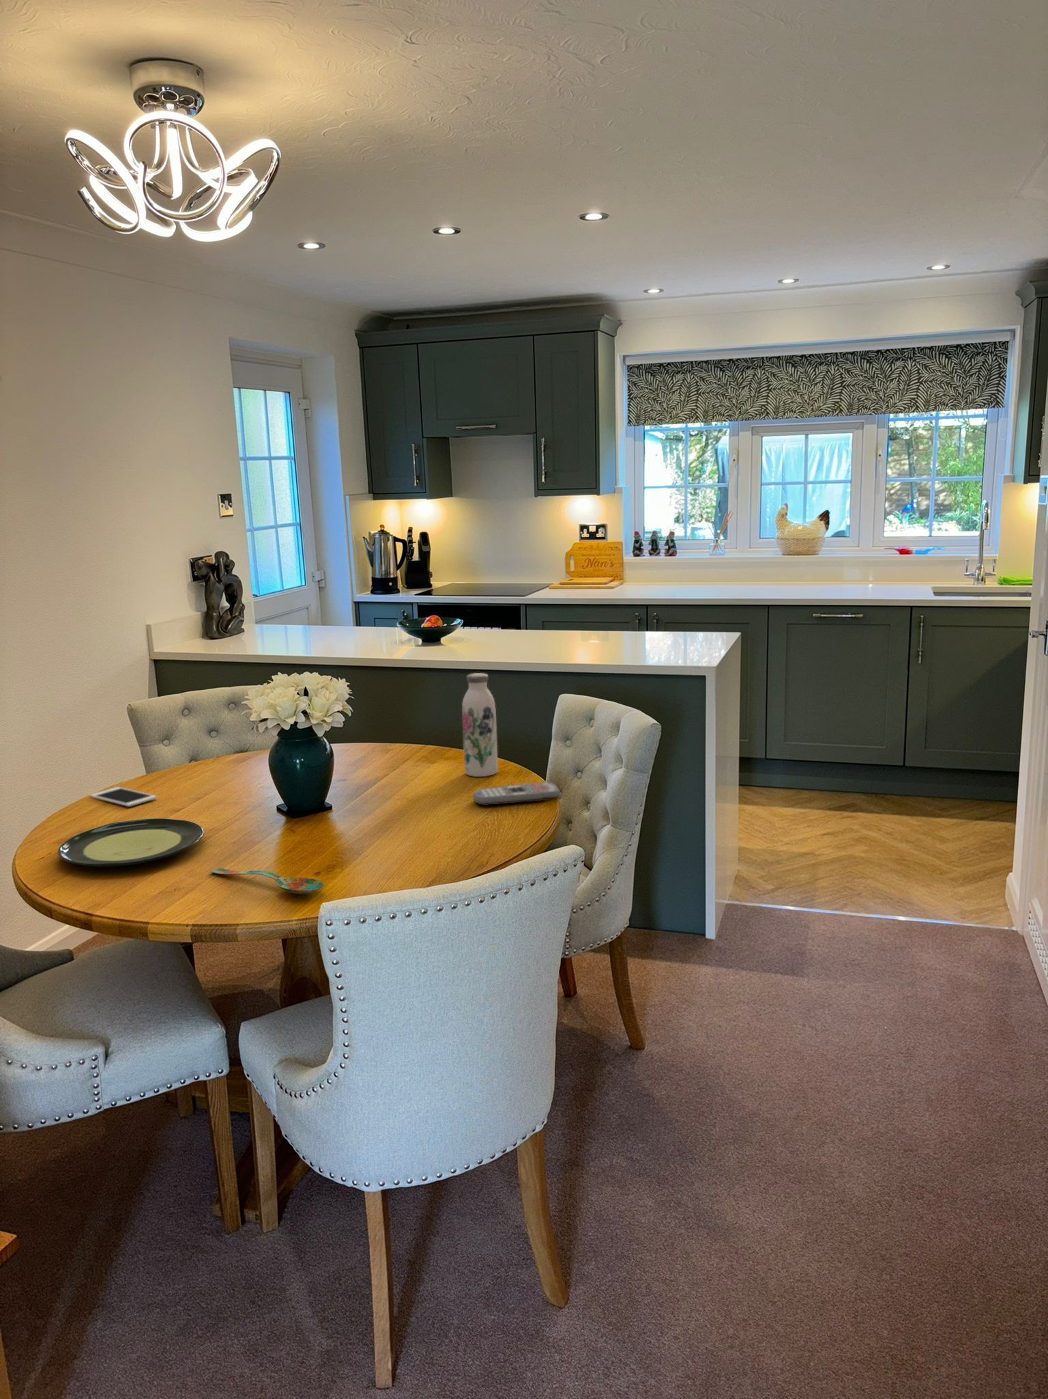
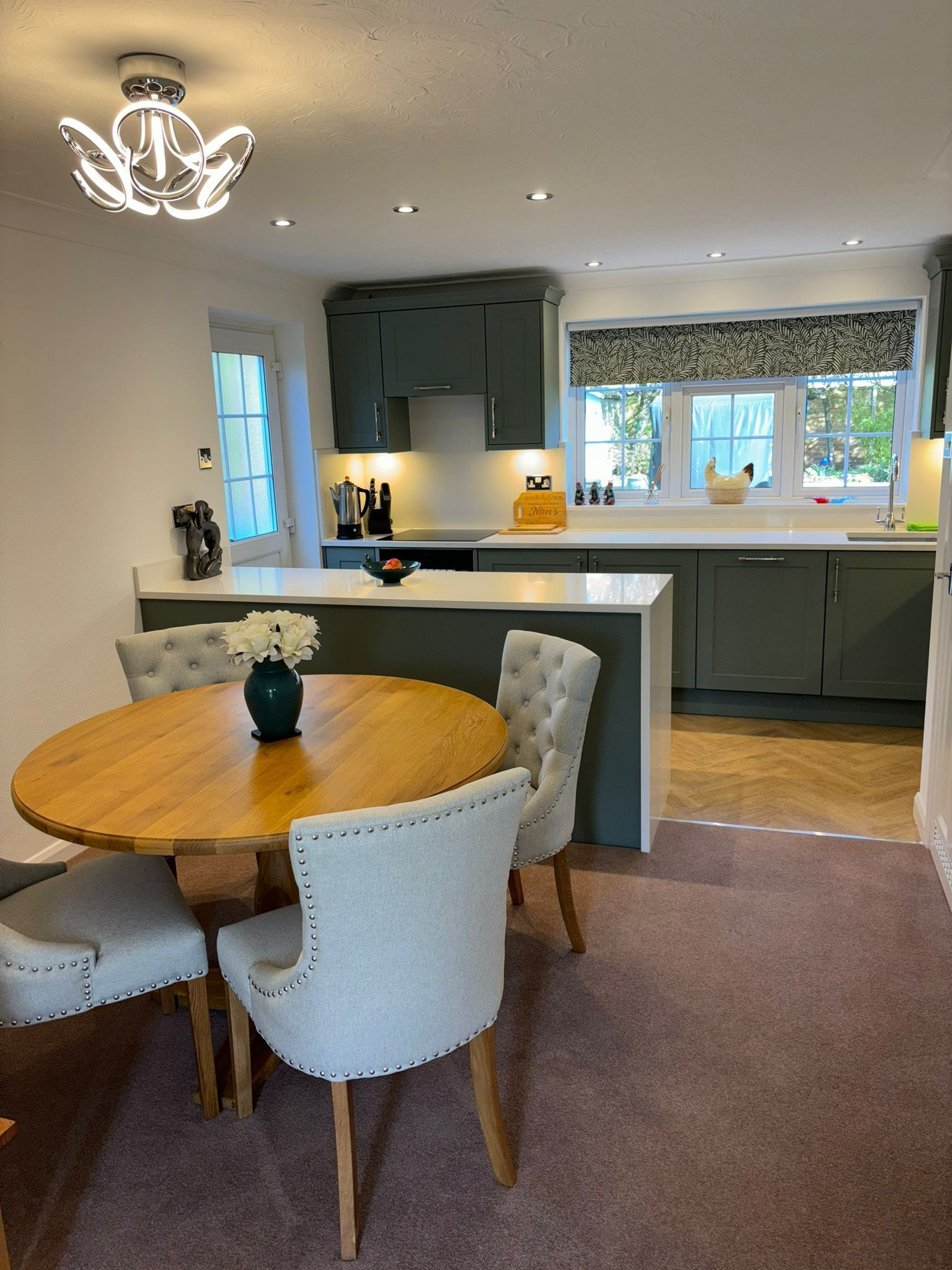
- water bottle [461,672,499,778]
- spoon [209,868,324,894]
- plate [56,817,205,868]
- remote control [472,781,560,806]
- cell phone [89,787,157,807]
